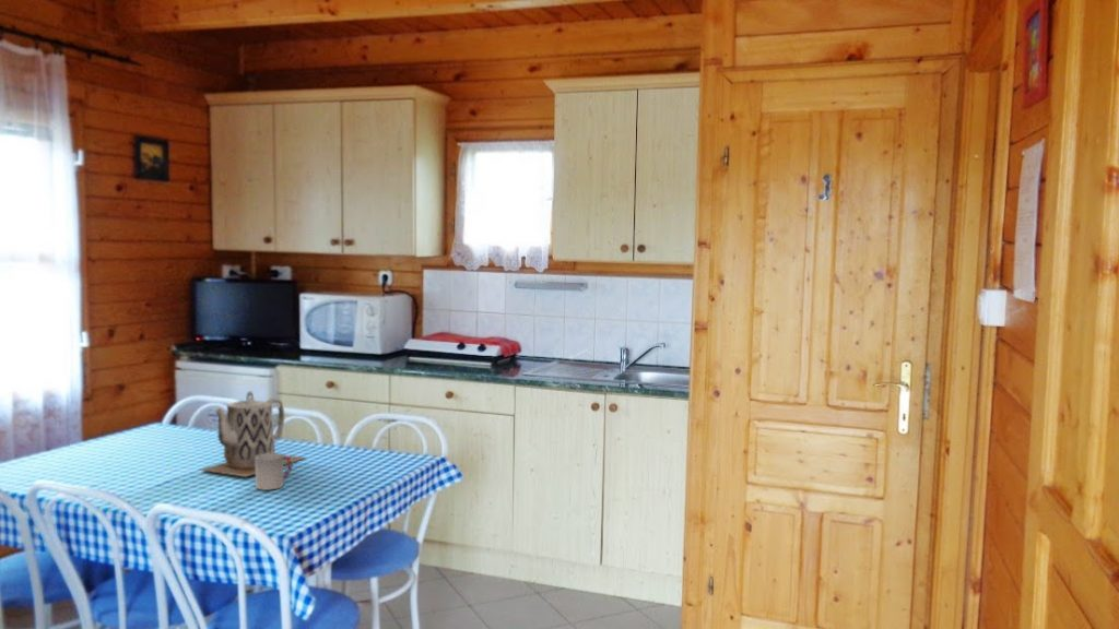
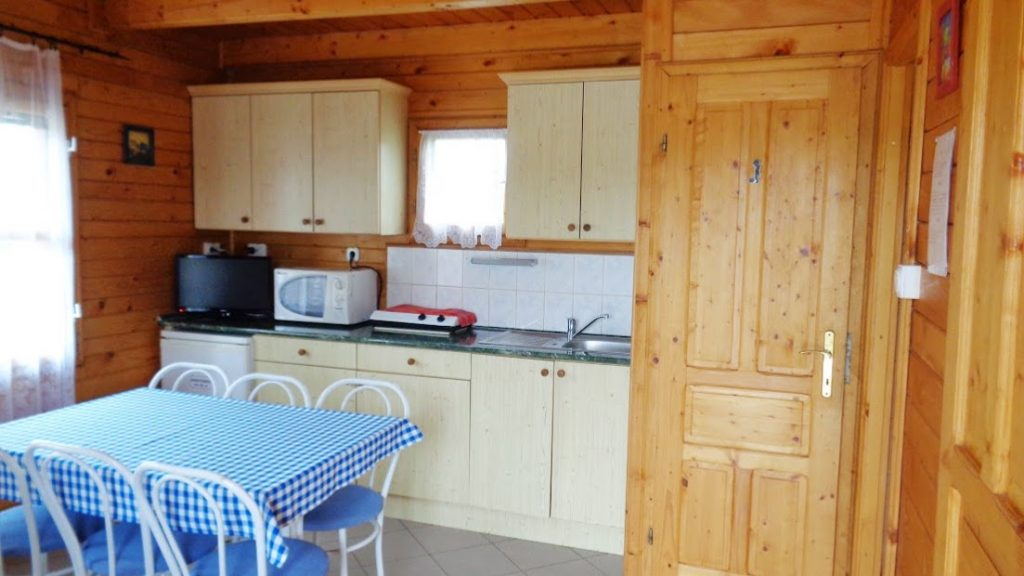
- teapot [200,390,307,478]
- cup [255,452,294,491]
